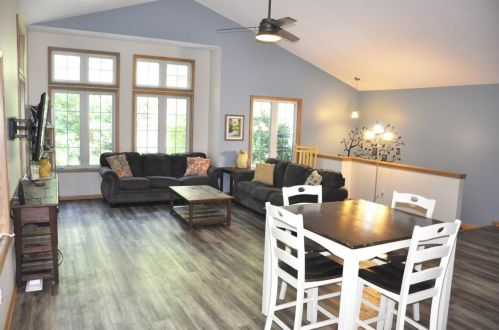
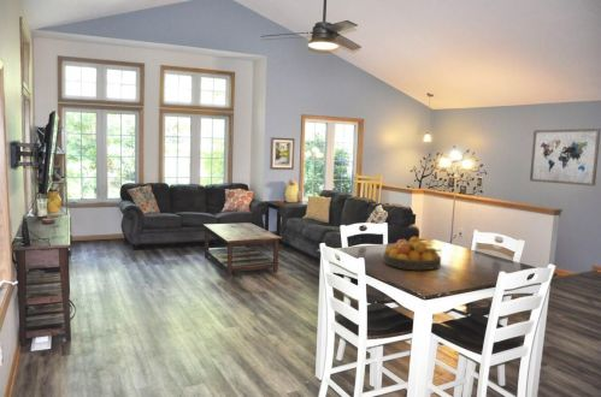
+ wall art [529,128,601,188]
+ fruit bowl [382,236,442,271]
